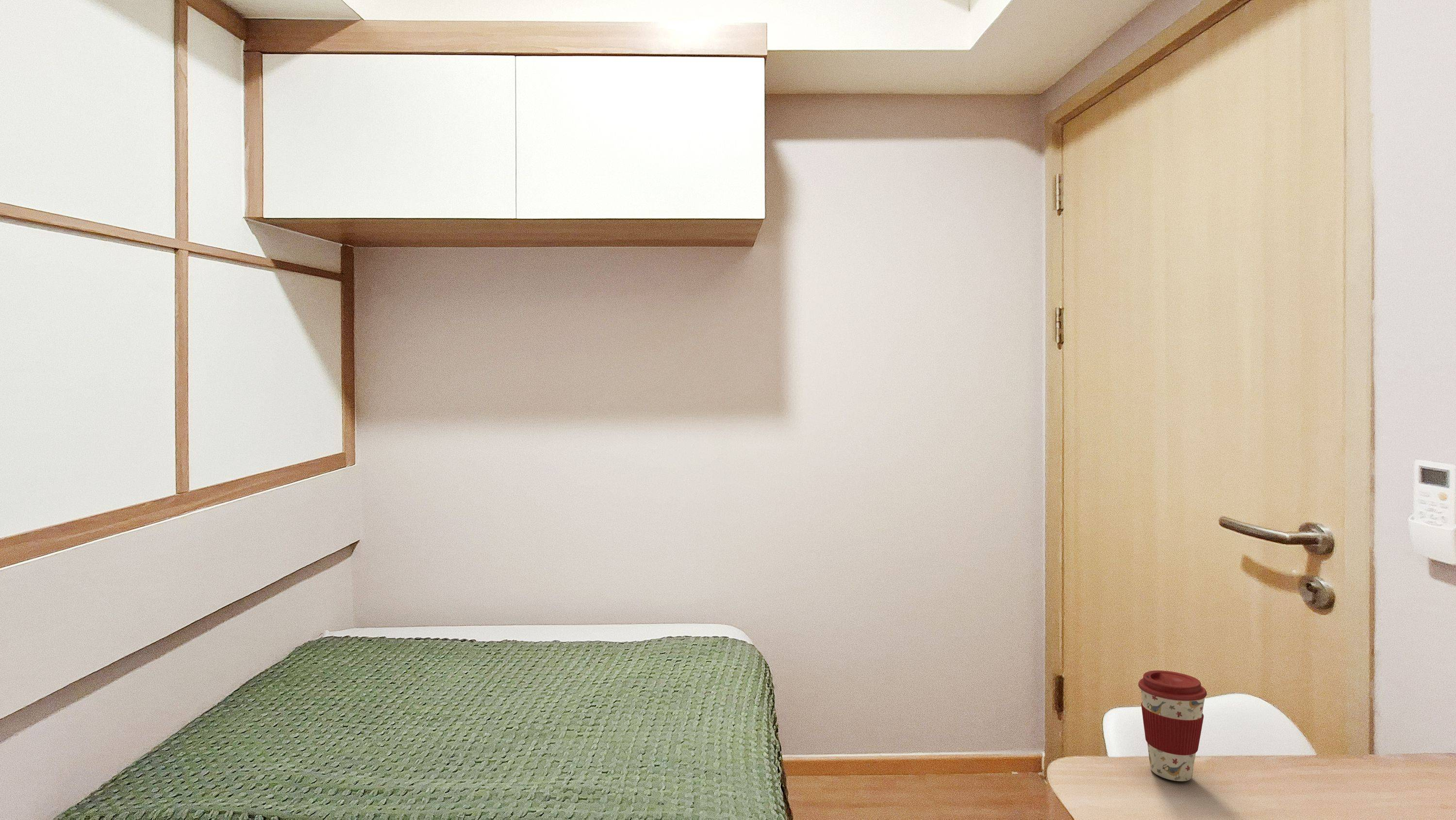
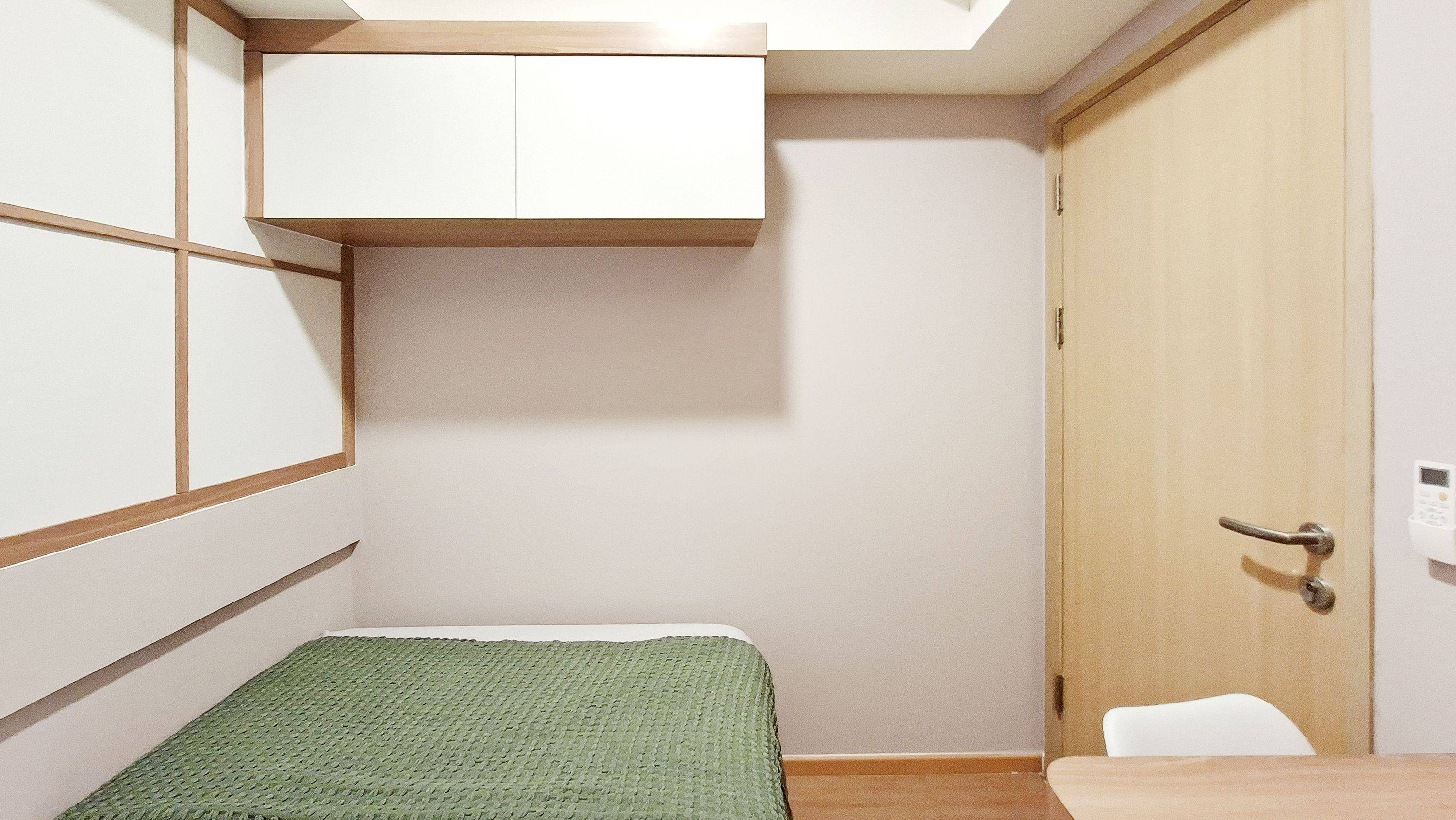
- coffee cup [1138,670,1208,782]
